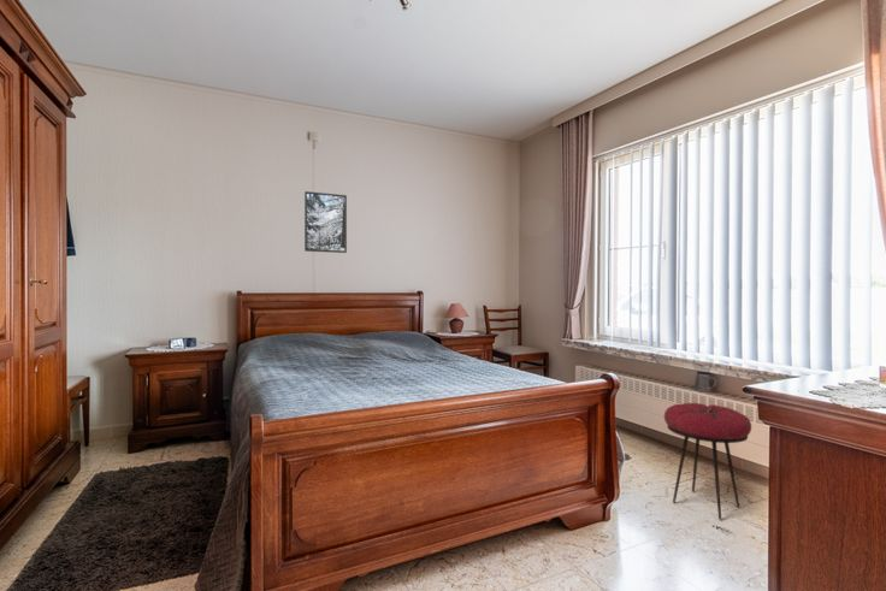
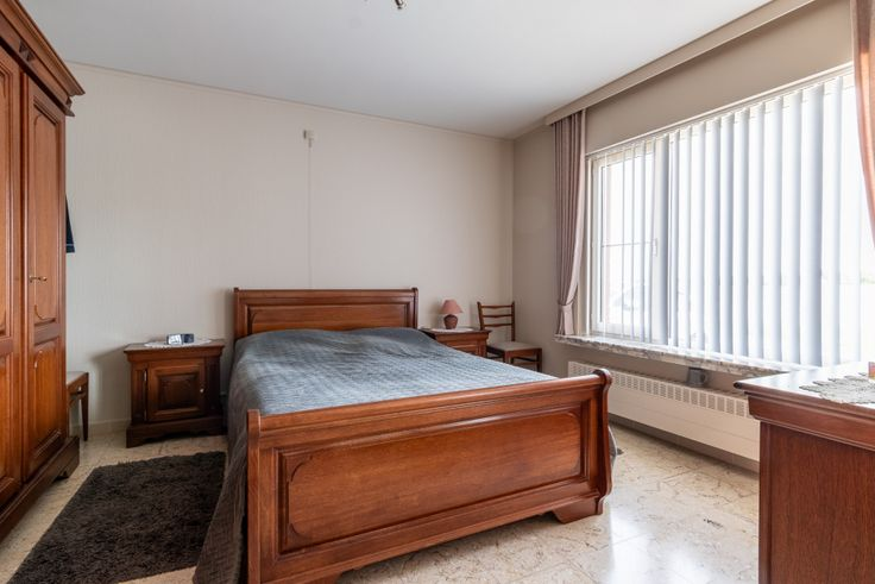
- stool [663,402,752,521]
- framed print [303,190,348,254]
